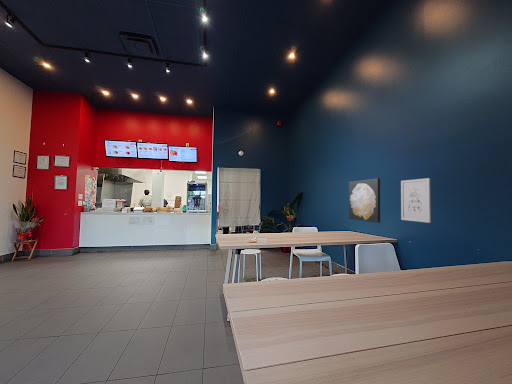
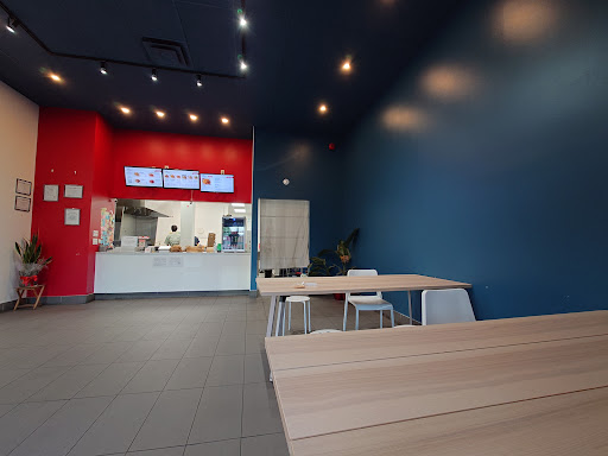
- wall art [348,177,381,224]
- wall art [400,177,432,224]
